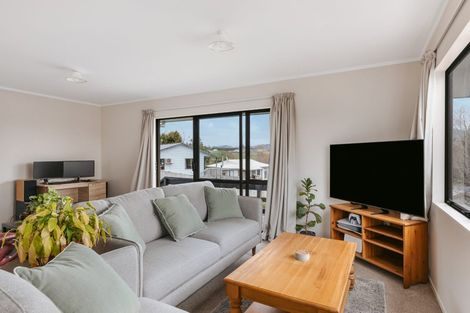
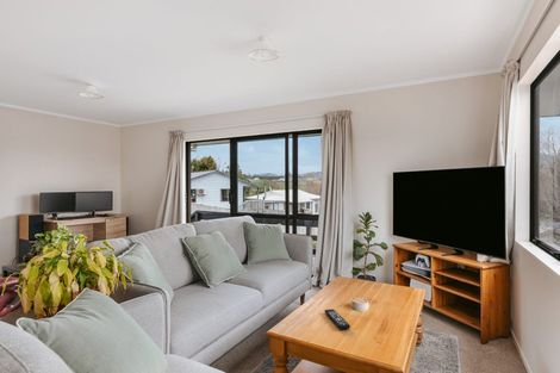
+ remote control [323,309,351,331]
